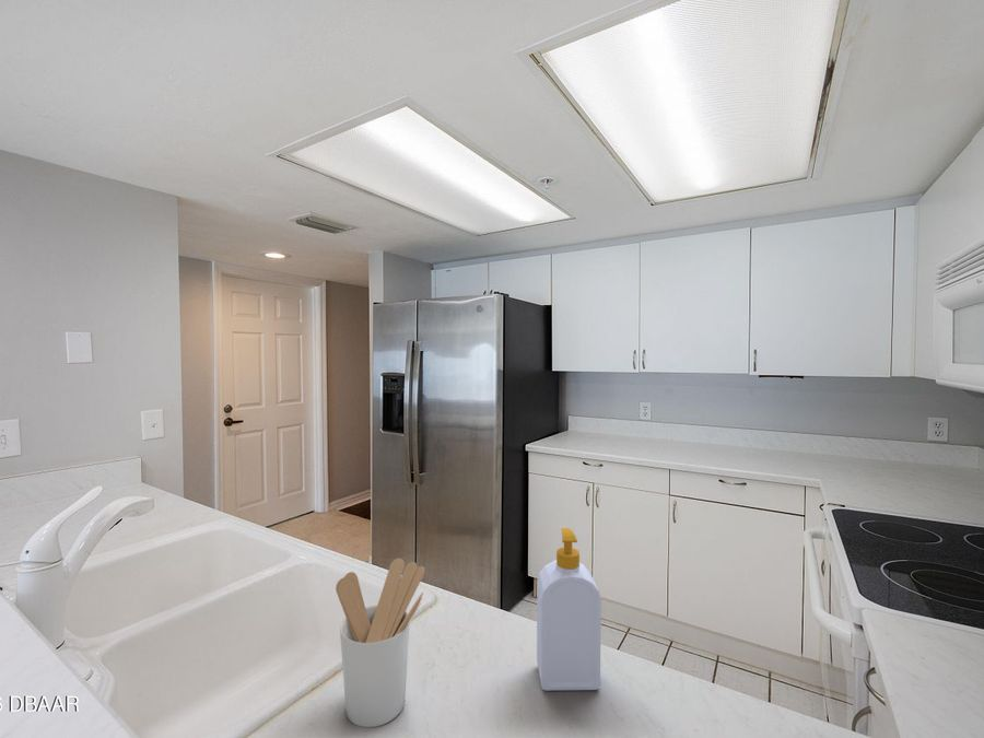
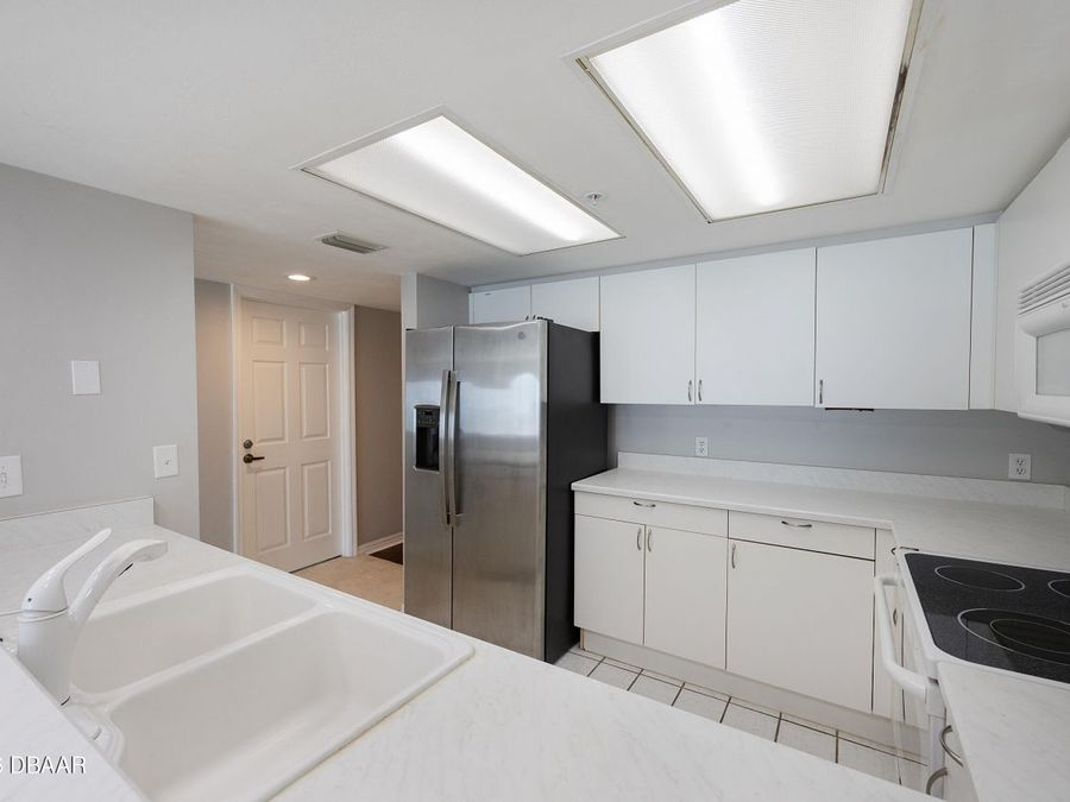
- utensil holder [335,558,425,728]
- soap bottle [536,527,602,692]
